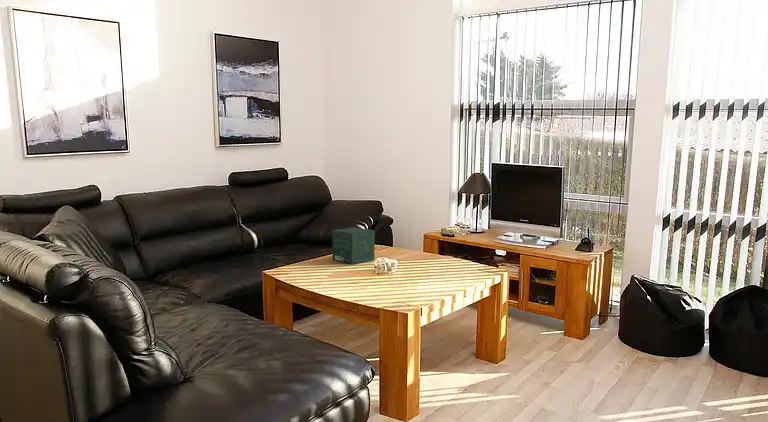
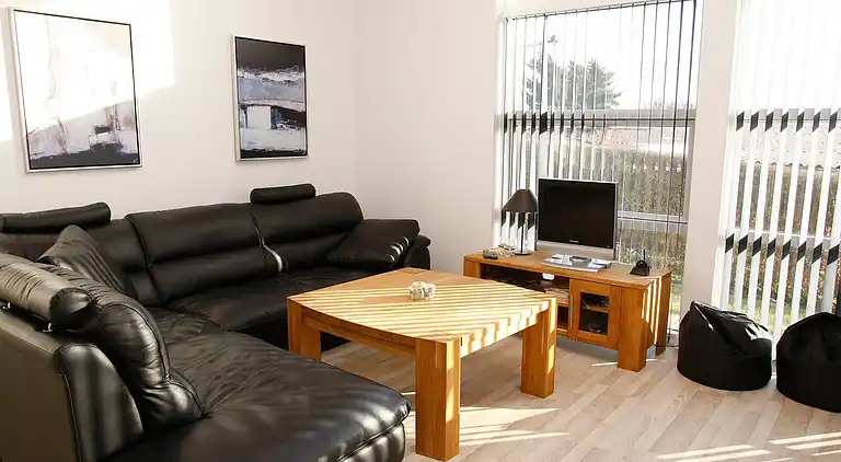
- gift box [331,226,376,265]
